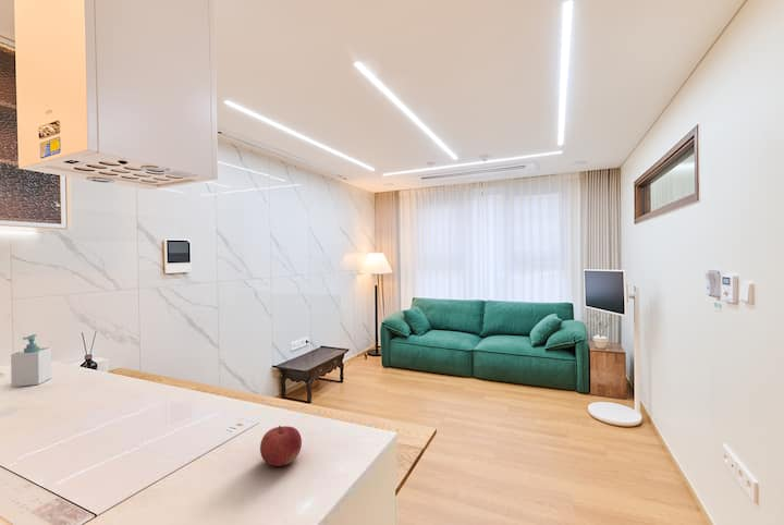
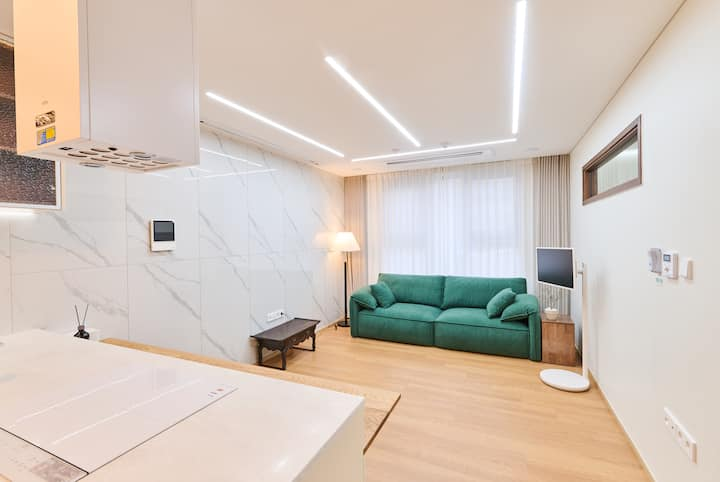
- fruit [259,425,303,467]
- soap bottle [10,333,52,388]
